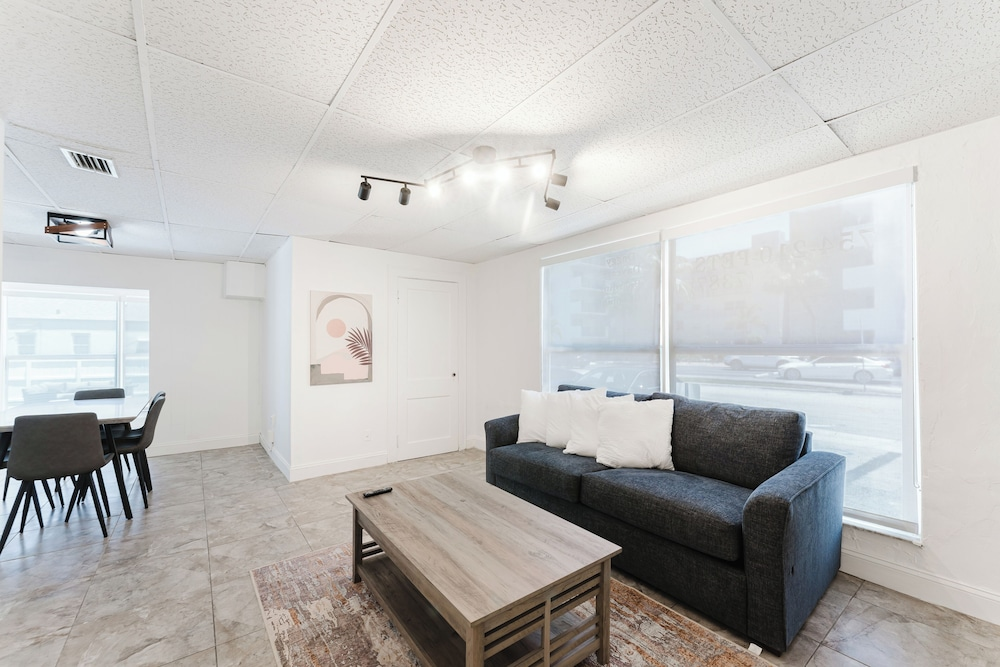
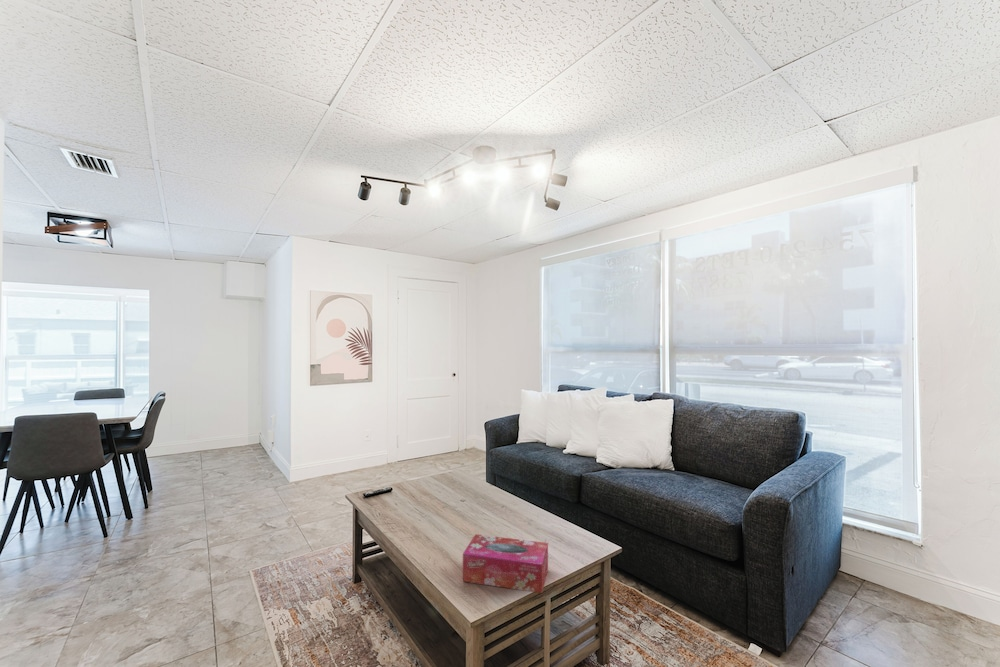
+ tissue box [462,533,549,594]
